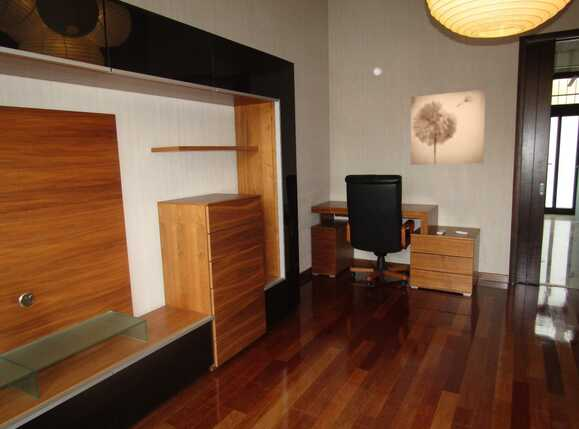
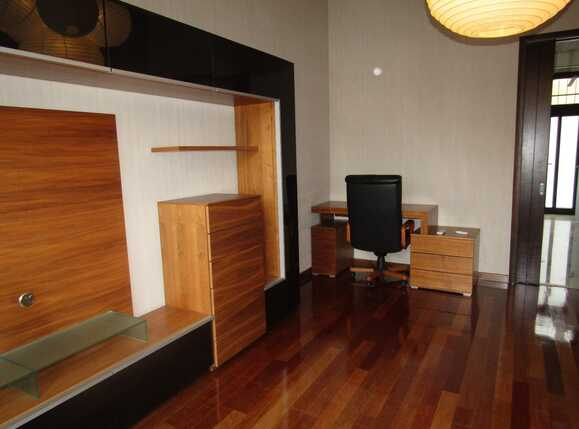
- wall art [409,89,486,166]
